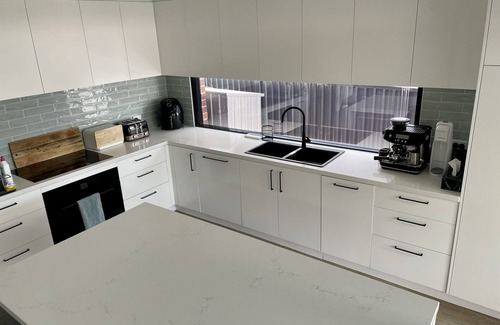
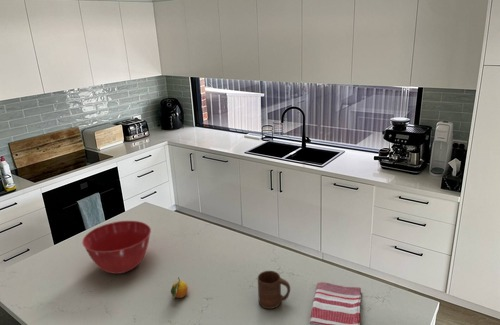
+ cup [257,270,291,310]
+ fruit [170,276,189,300]
+ mixing bowl [81,220,152,275]
+ dish towel [309,281,362,325]
